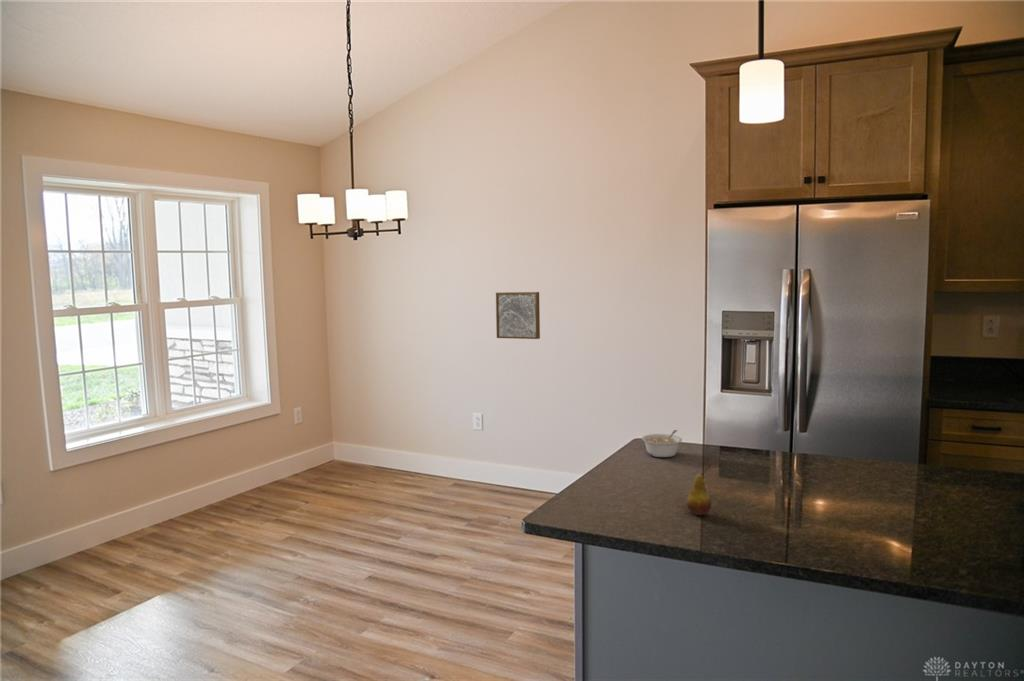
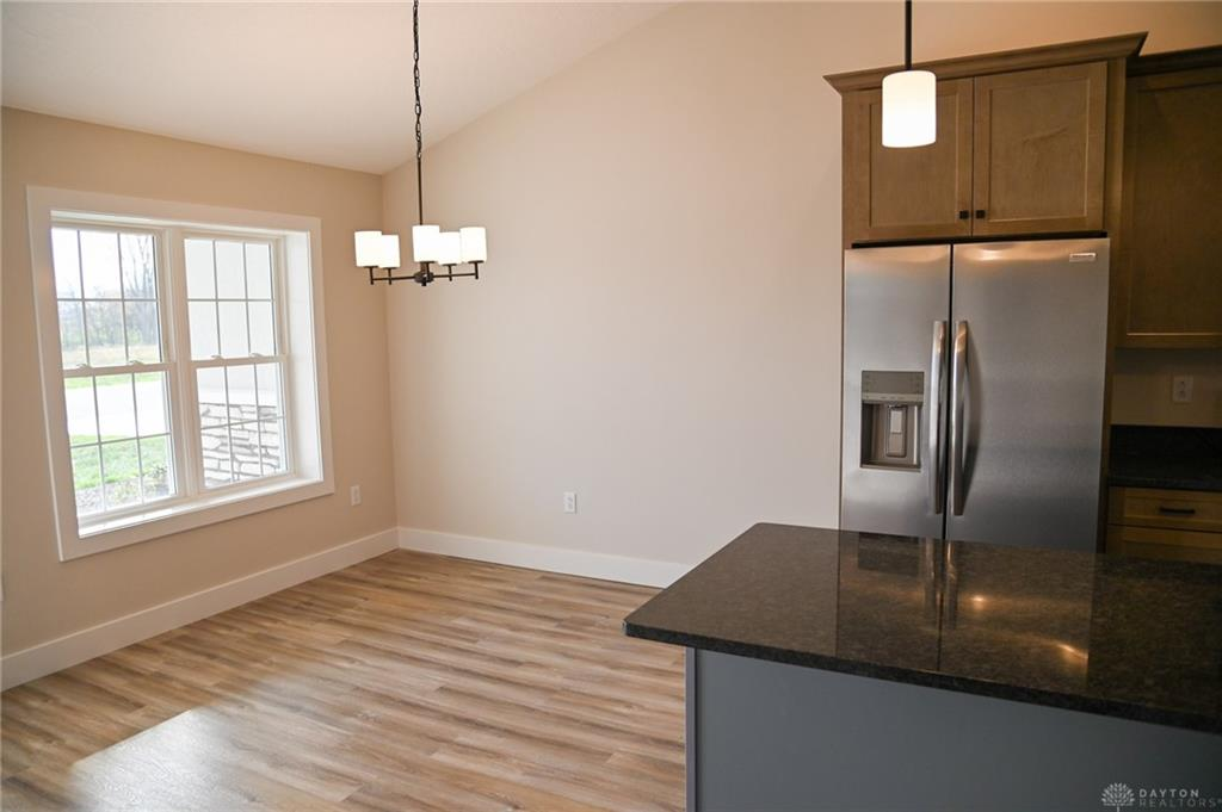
- fruit [686,464,712,516]
- legume [641,429,683,458]
- wall art [495,291,541,340]
